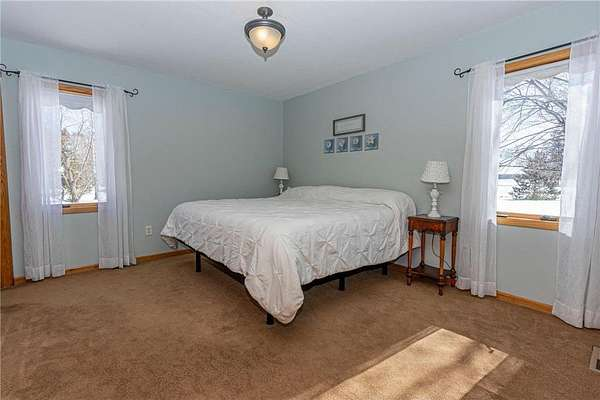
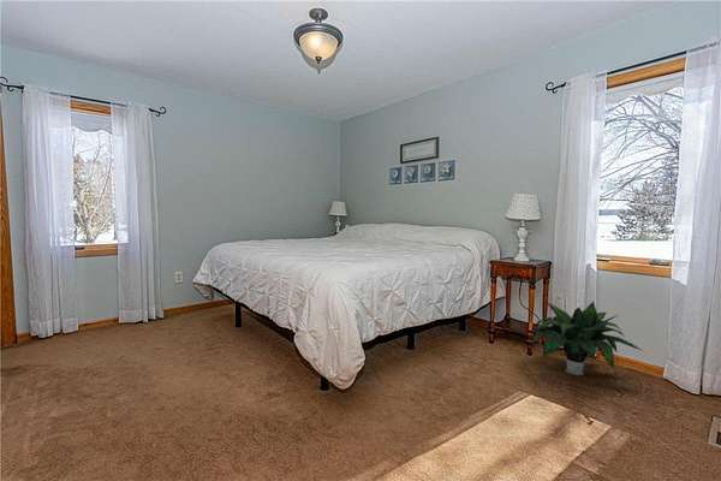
+ potted plant [528,301,644,376]
